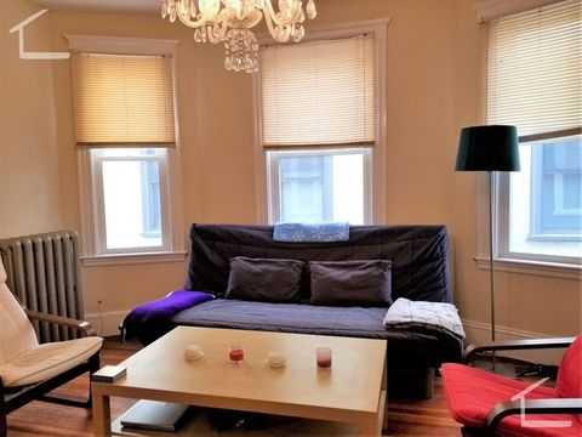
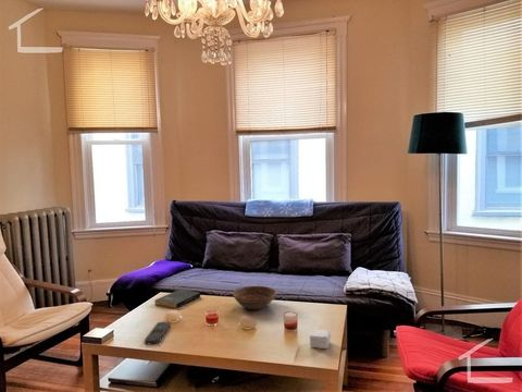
+ small box [309,328,332,350]
+ book [153,289,201,309]
+ bowl [232,285,278,310]
+ remote control [144,320,172,345]
